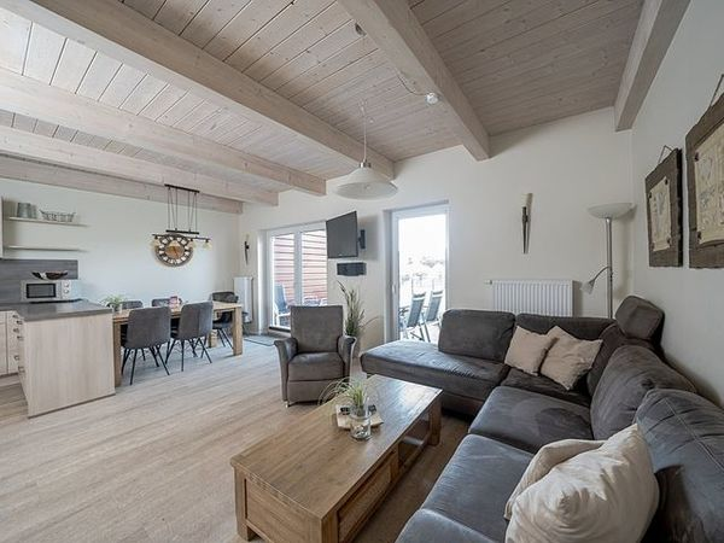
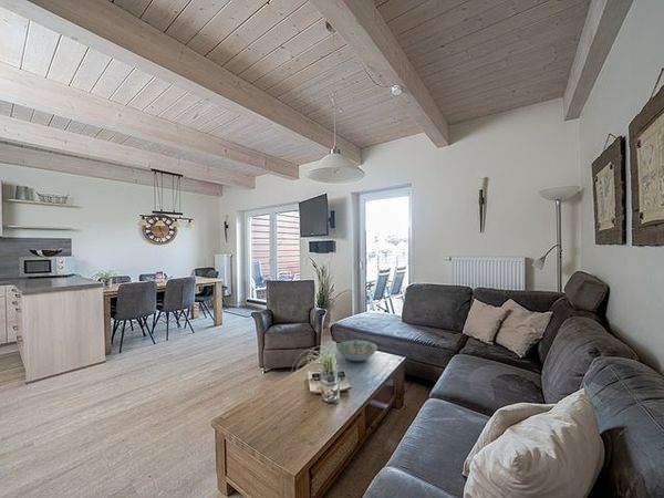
+ decorative bowl [335,339,378,362]
